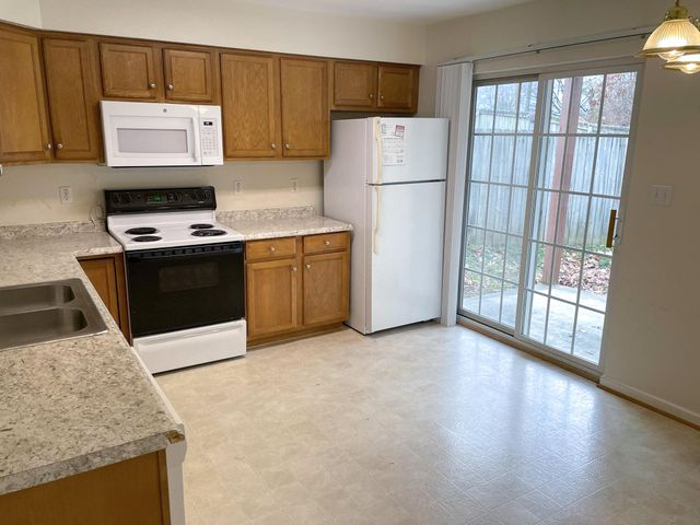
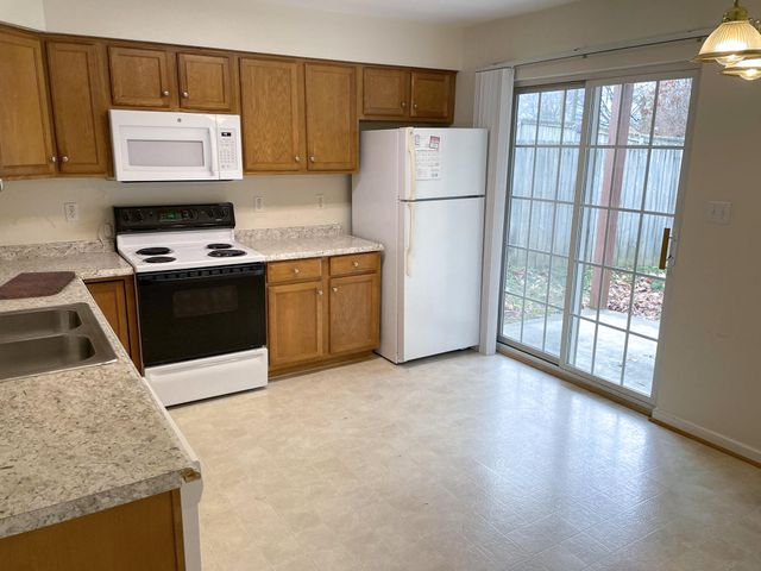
+ cutting board [0,270,76,301]
